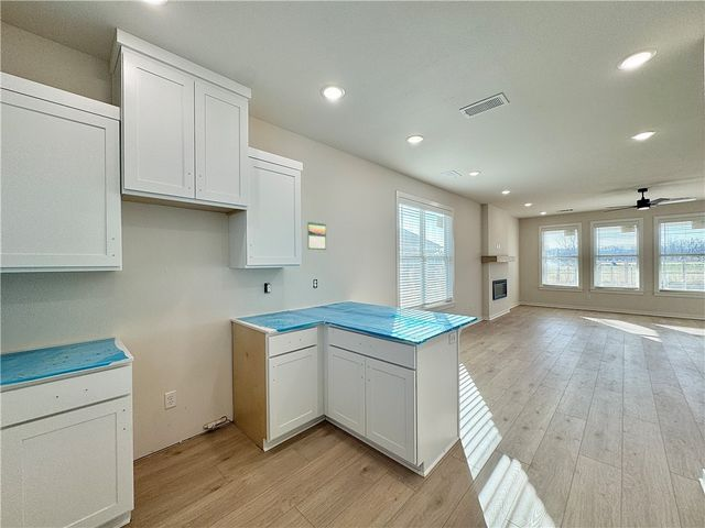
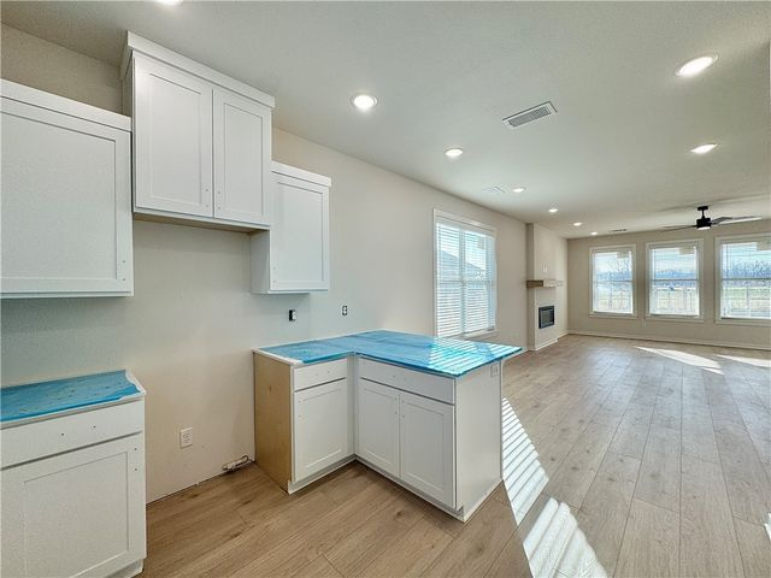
- calendar [306,220,327,251]
